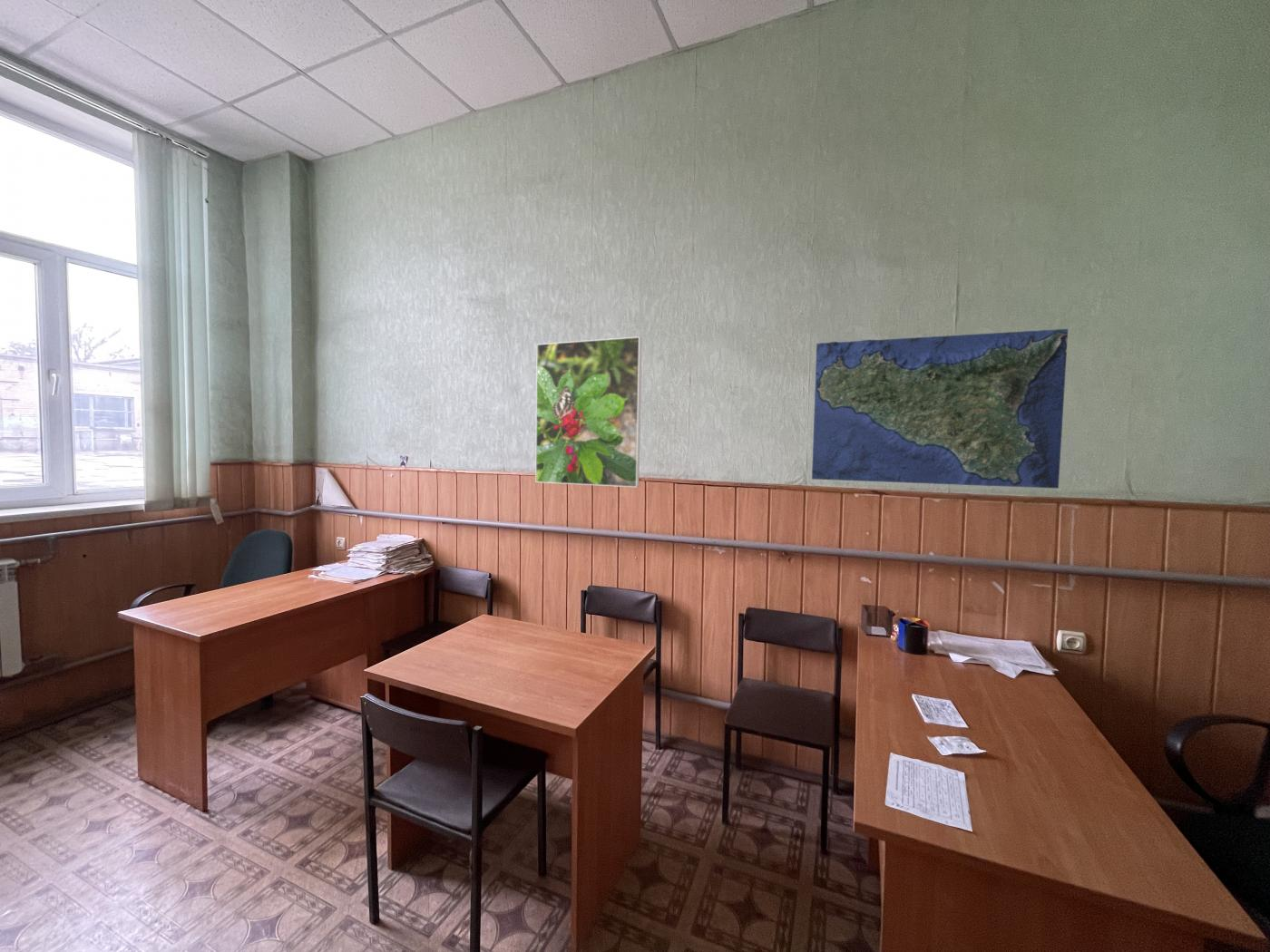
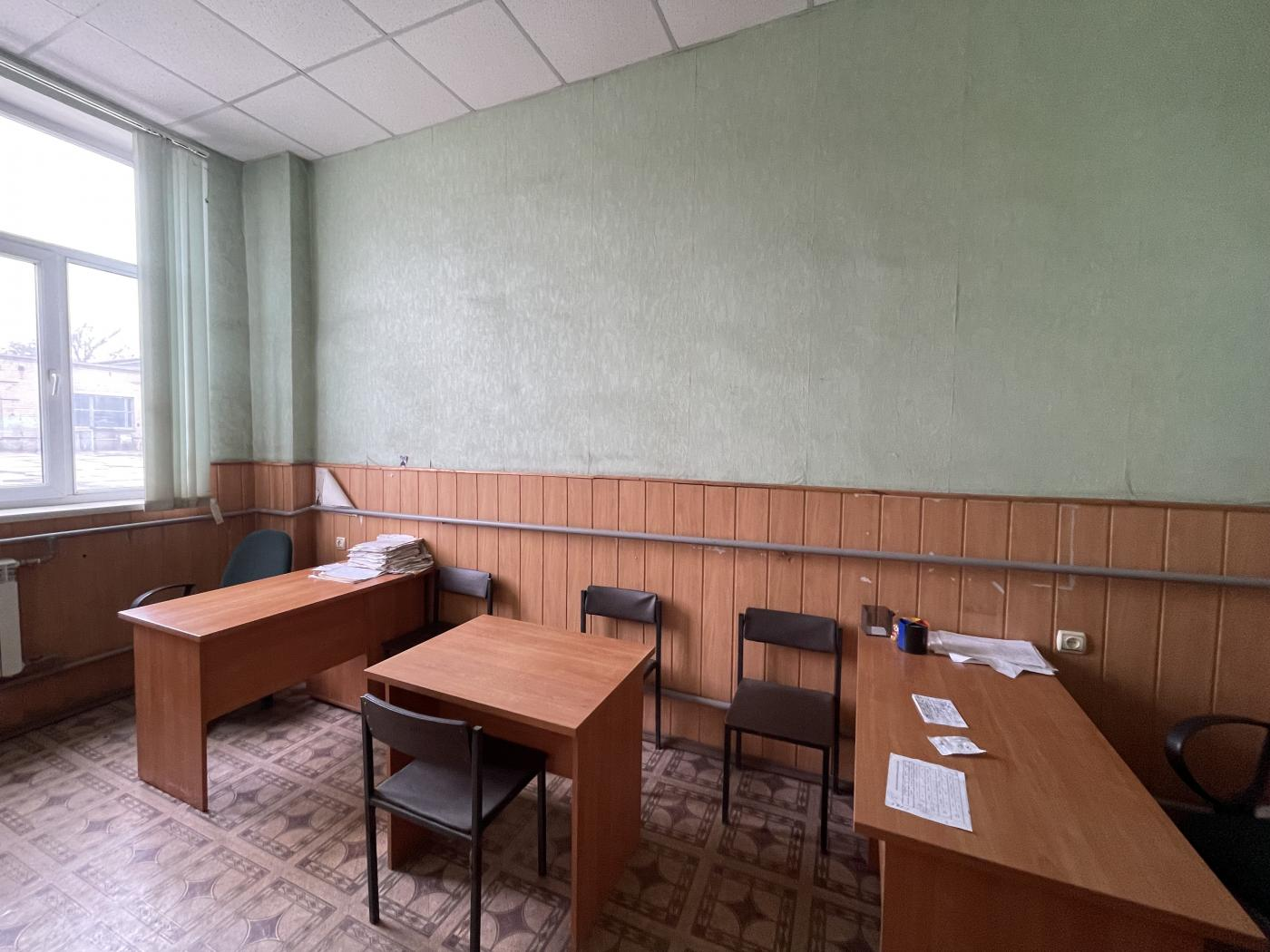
- map [811,328,1069,490]
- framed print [534,335,642,488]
